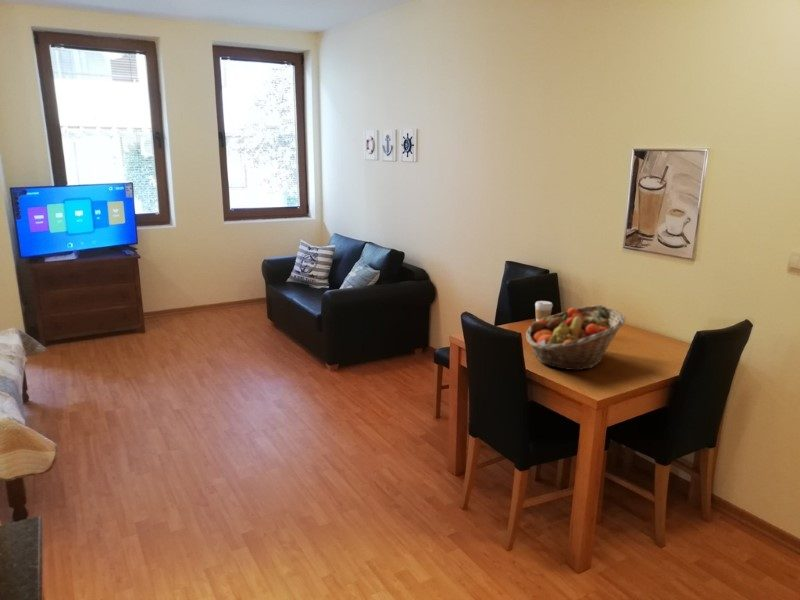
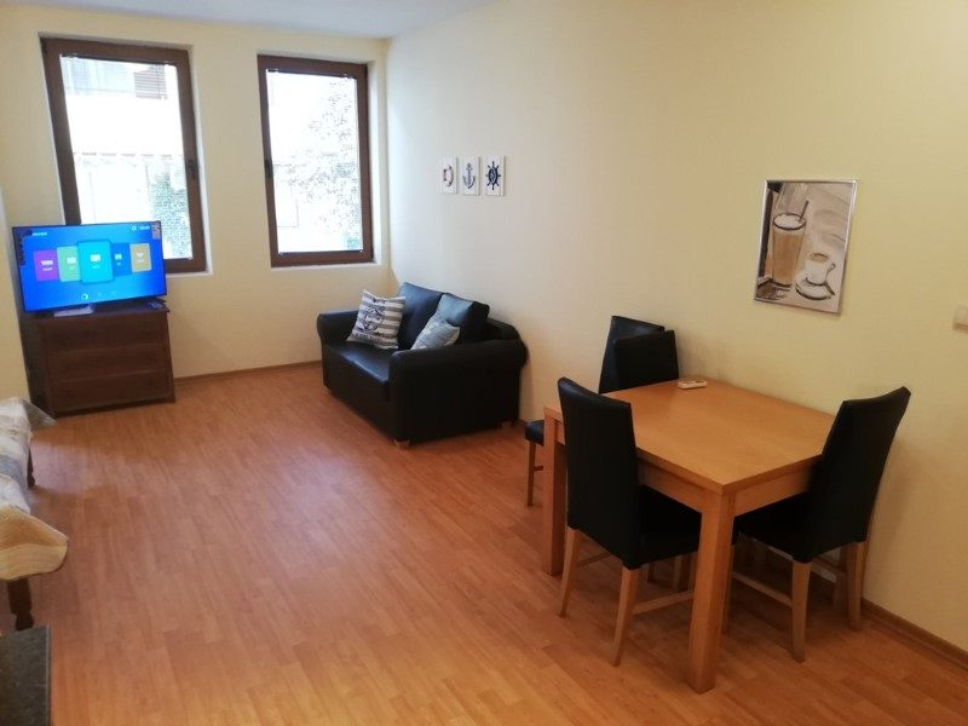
- fruit basket [525,304,627,372]
- coffee cup [534,300,554,321]
